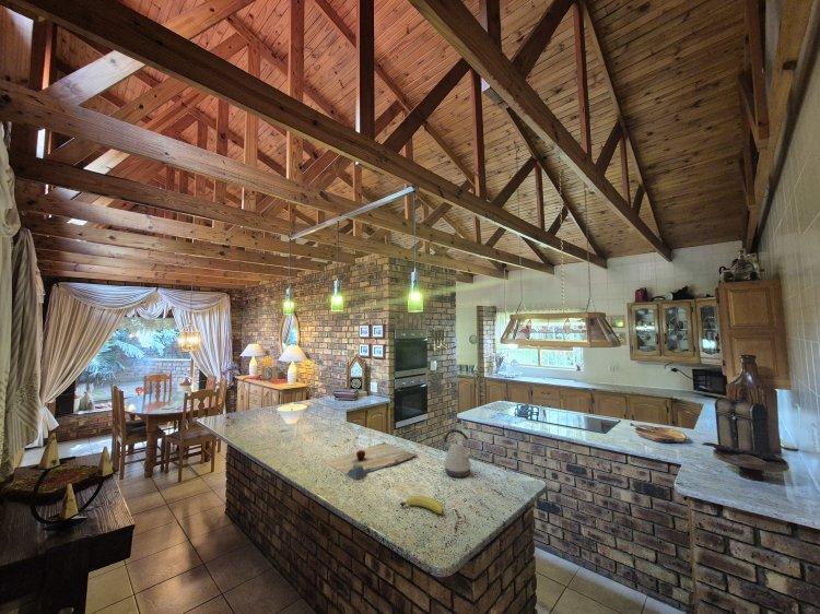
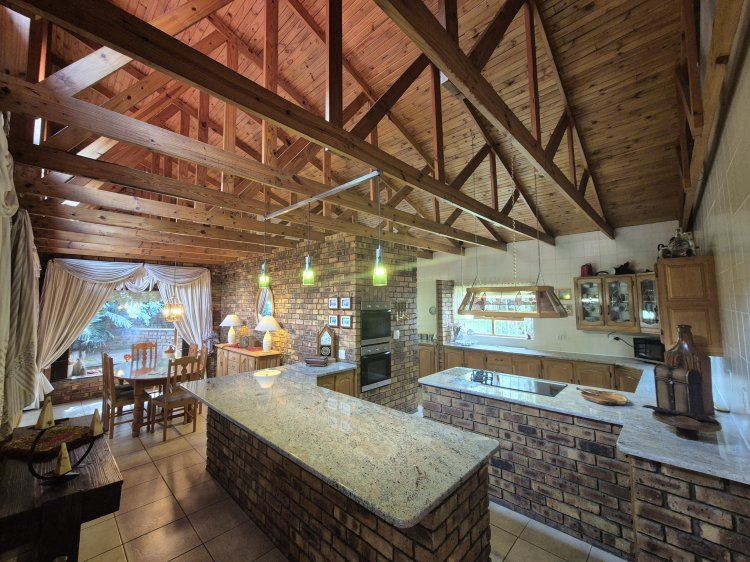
- kettle [442,428,475,479]
- fruit [400,495,445,515]
- cutting board [324,441,419,481]
